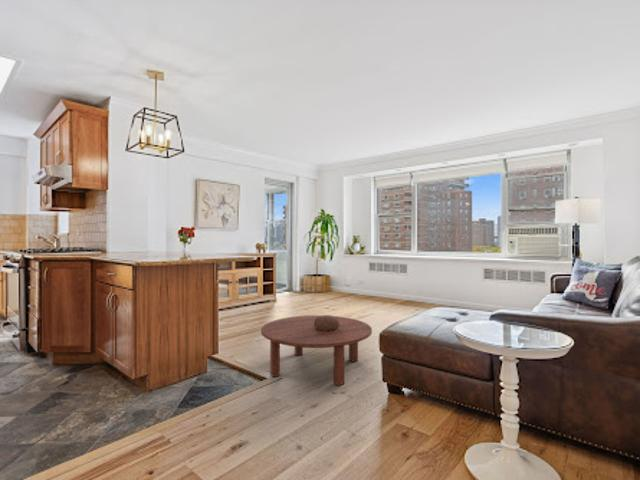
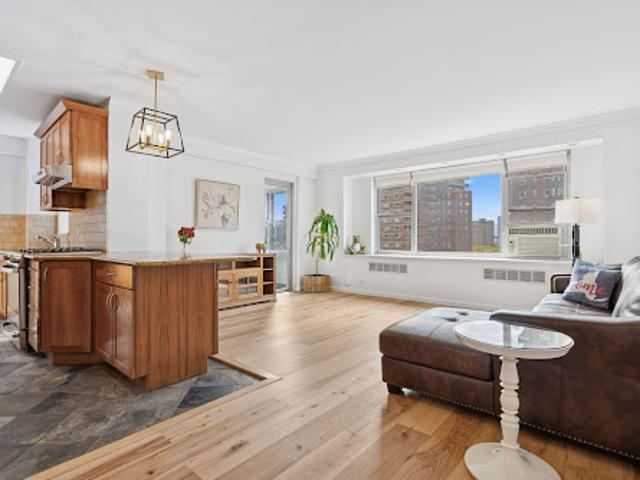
- decorative bowl [314,314,339,331]
- coffee table [260,314,373,387]
